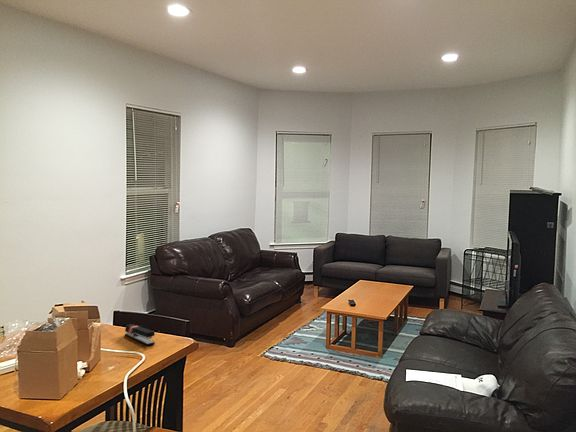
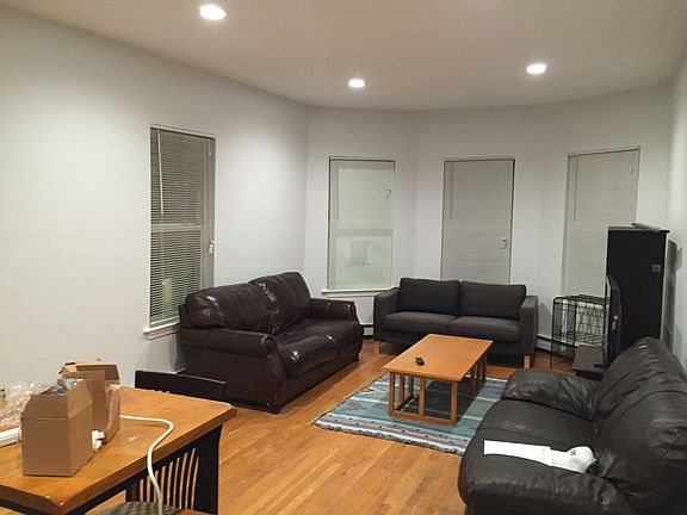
- stapler [124,323,156,346]
